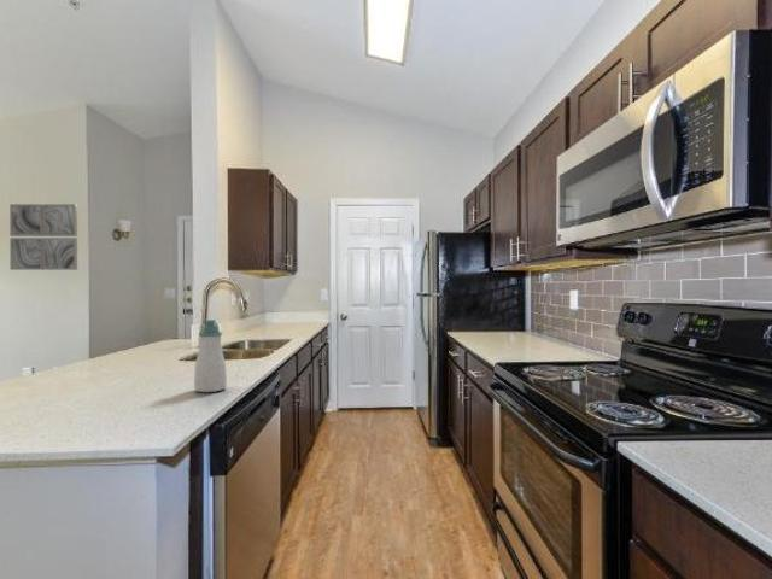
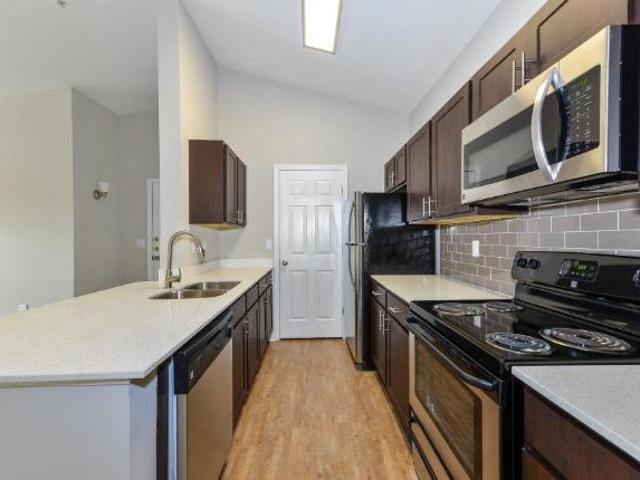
- soap bottle [193,318,228,393]
- wall art [8,203,78,271]
